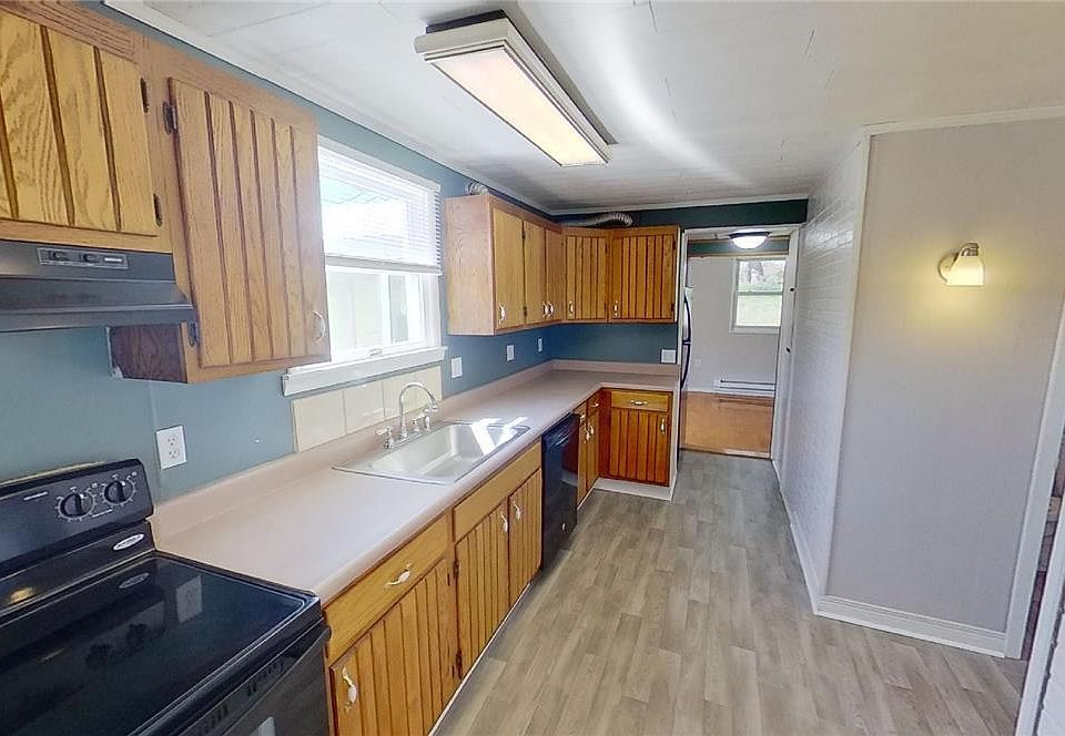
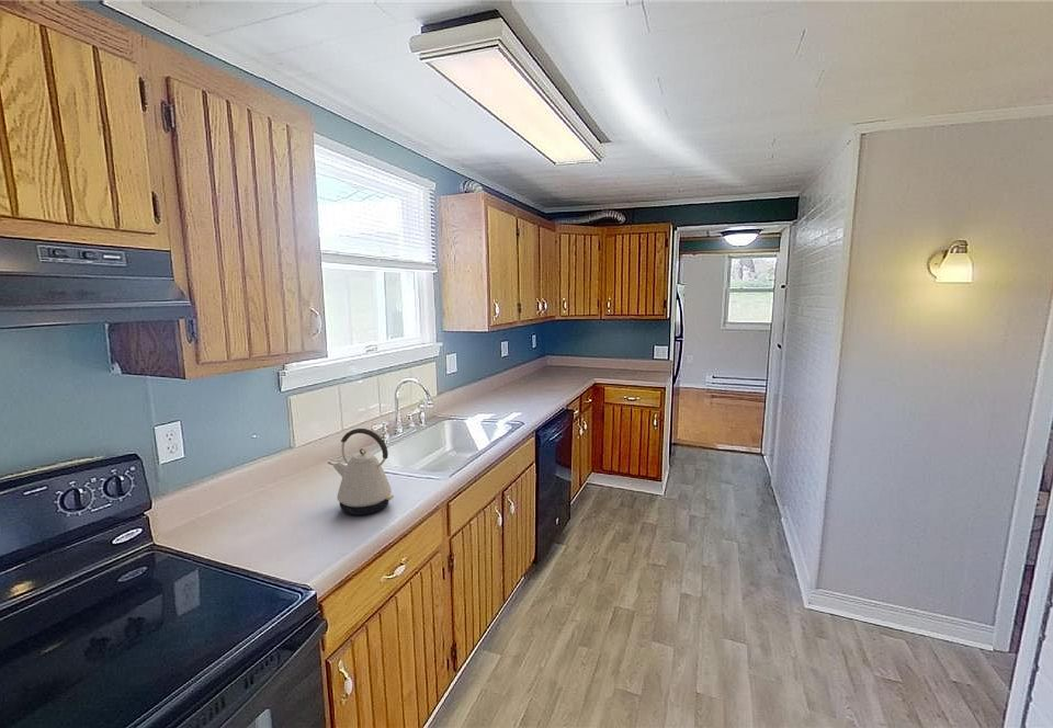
+ kettle [331,428,395,515]
